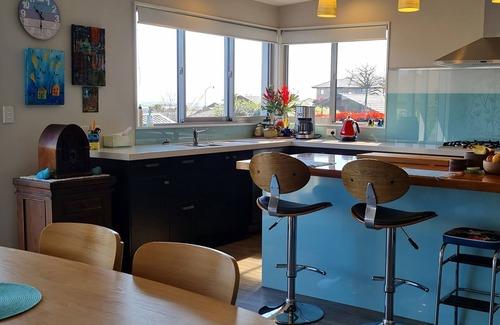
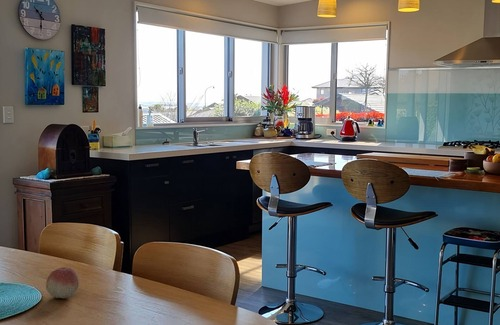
+ fruit [45,266,80,299]
